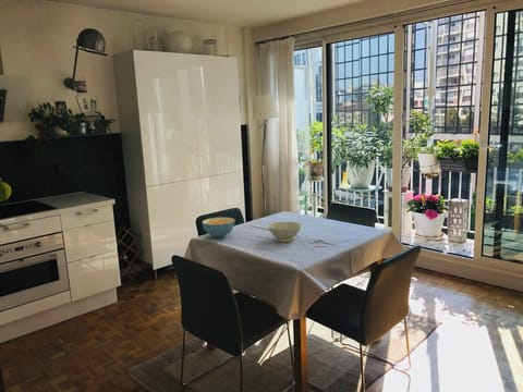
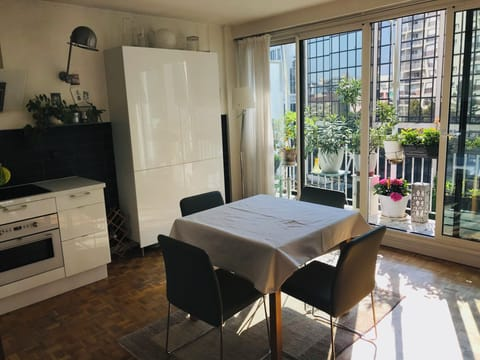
- bowl [267,221,302,243]
- cereal bowl [202,217,235,238]
